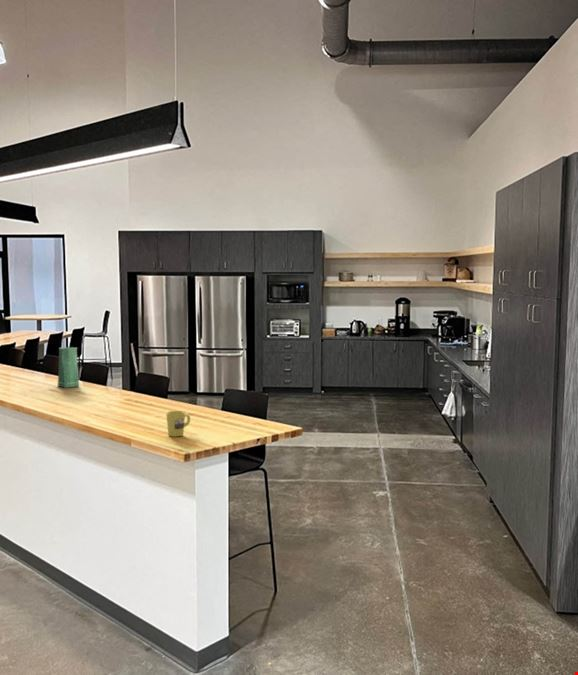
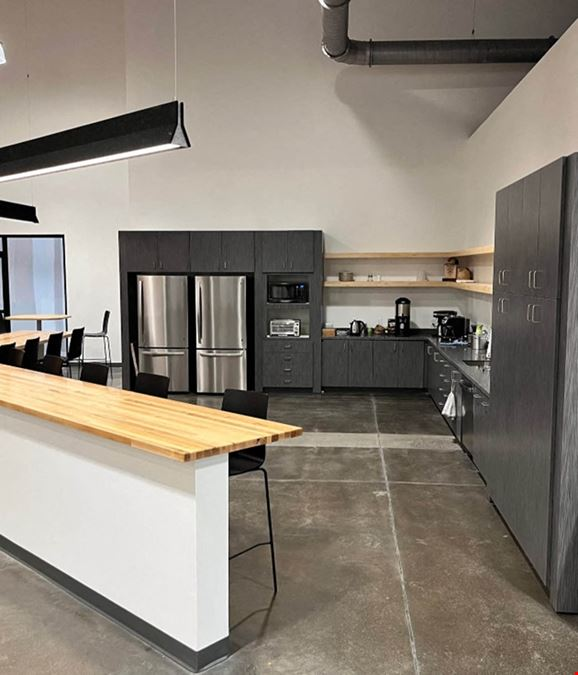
- vase [57,346,80,389]
- mug [166,410,191,438]
